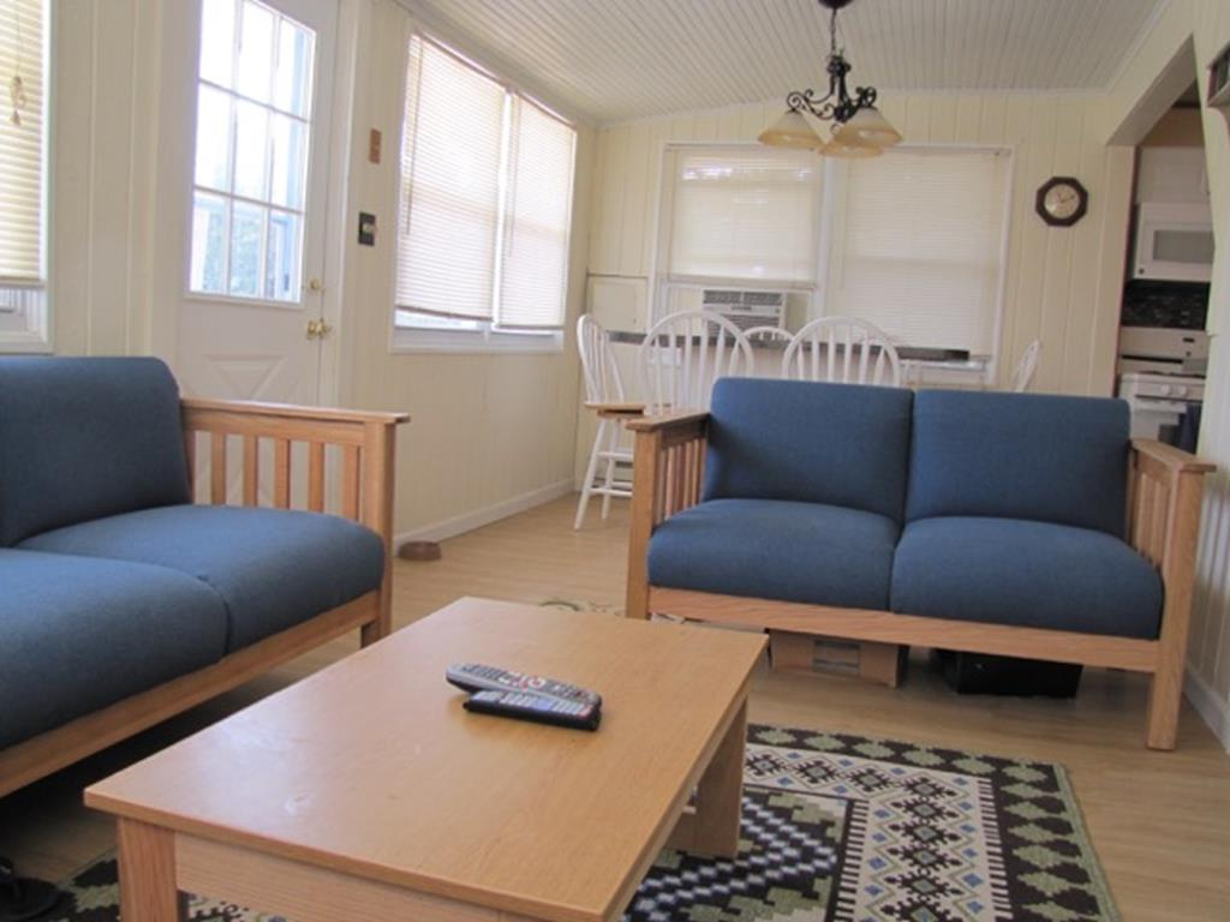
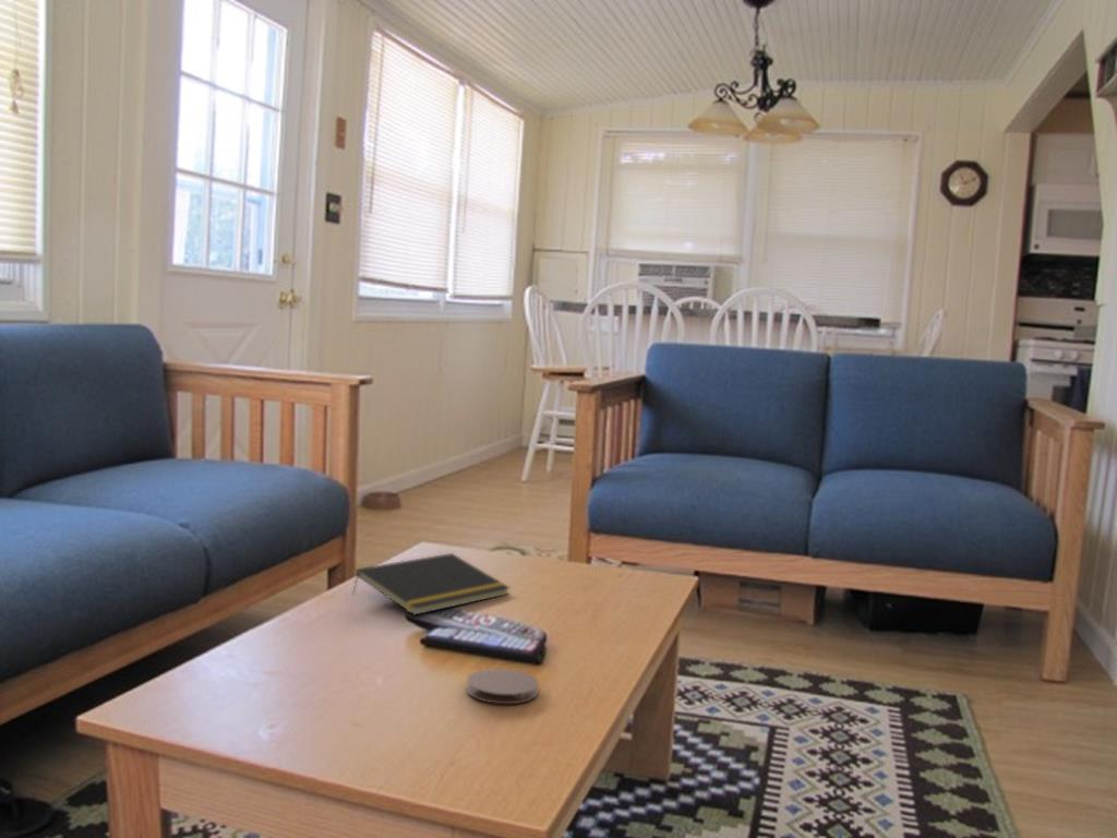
+ notepad [351,552,512,616]
+ coaster [466,668,540,705]
